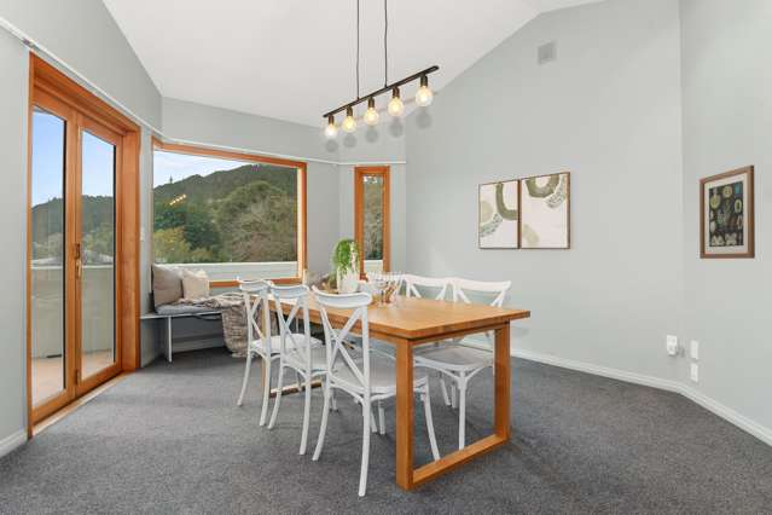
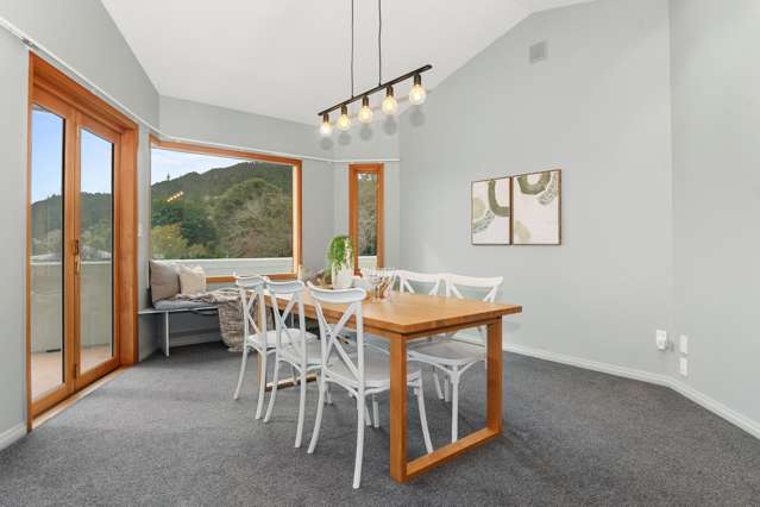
- wall art [698,164,756,260]
